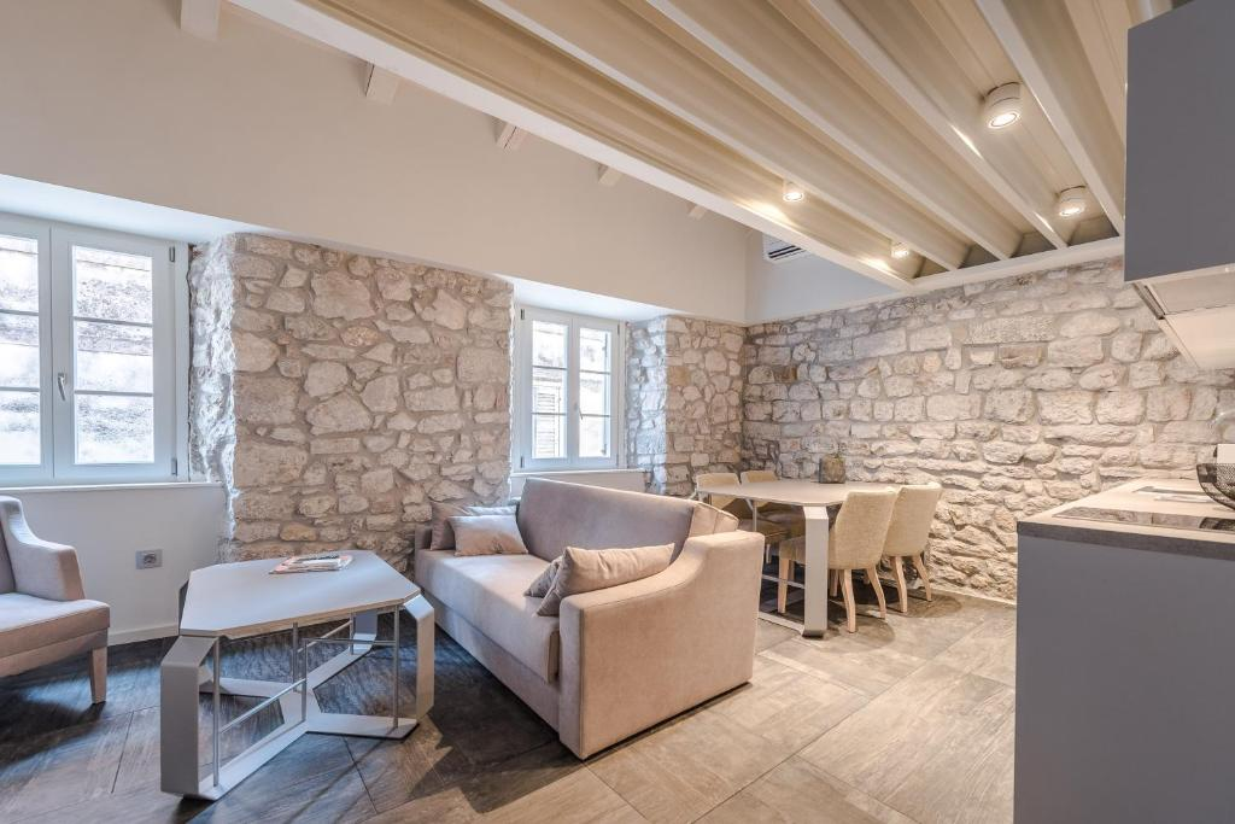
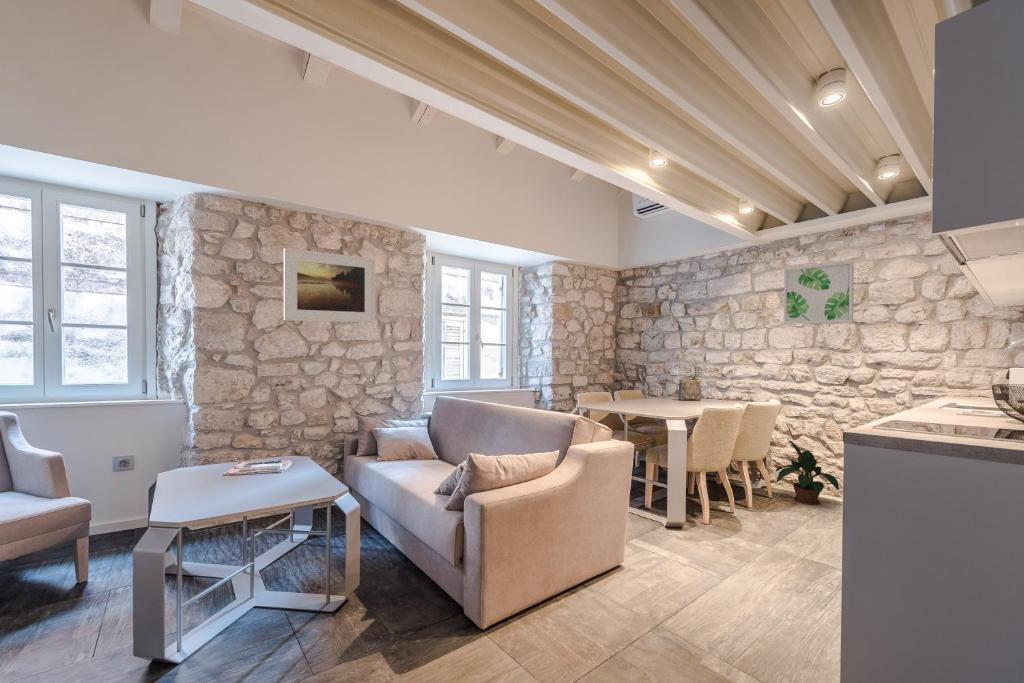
+ wall art [783,260,855,325]
+ potted plant [775,439,840,506]
+ wall clock [641,325,666,352]
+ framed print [283,247,376,324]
